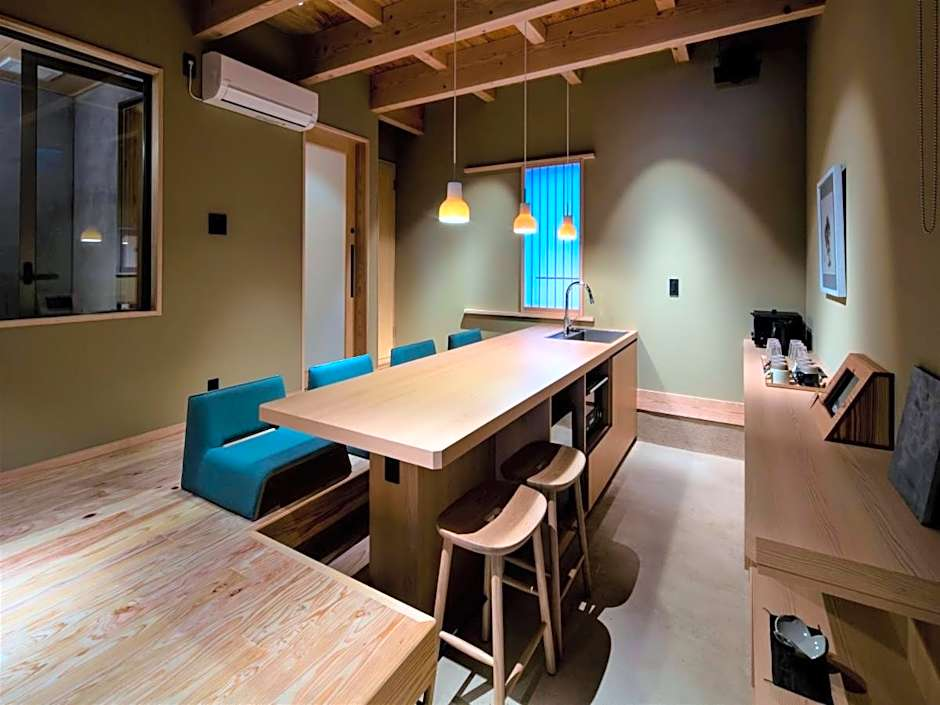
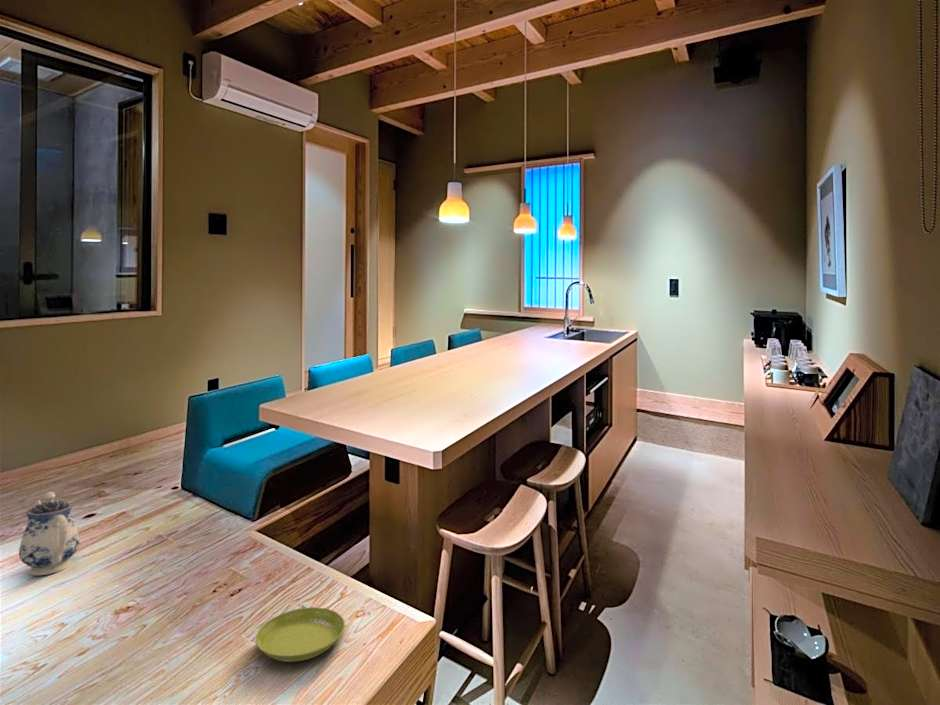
+ teapot [18,491,81,576]
+ saucer [255,606,346,663]
